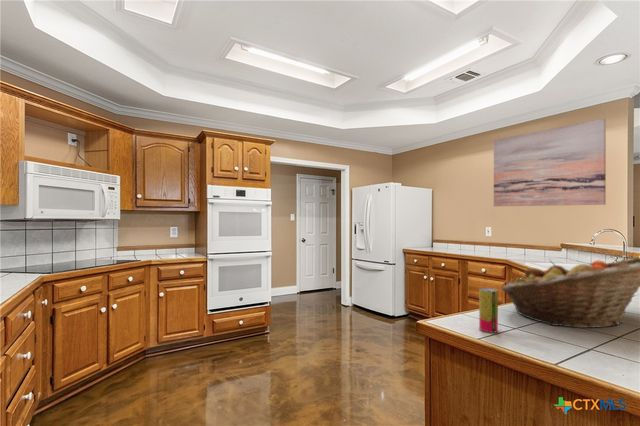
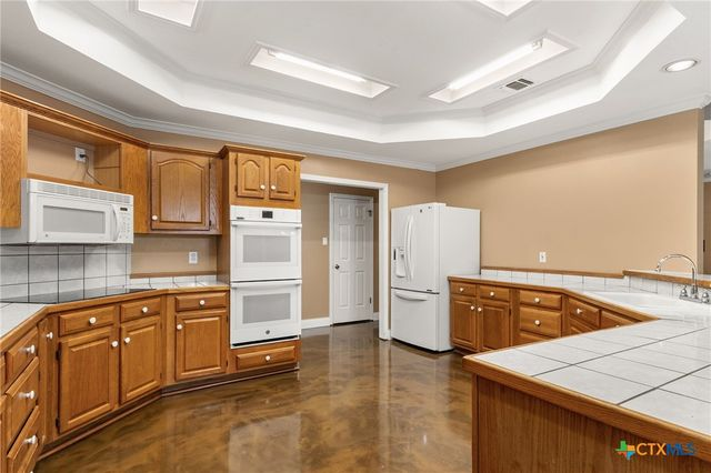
- wall art [493,118,607,207]
- fruit basket [501,256,640,329]
- beverage can [478,287,499,334]
